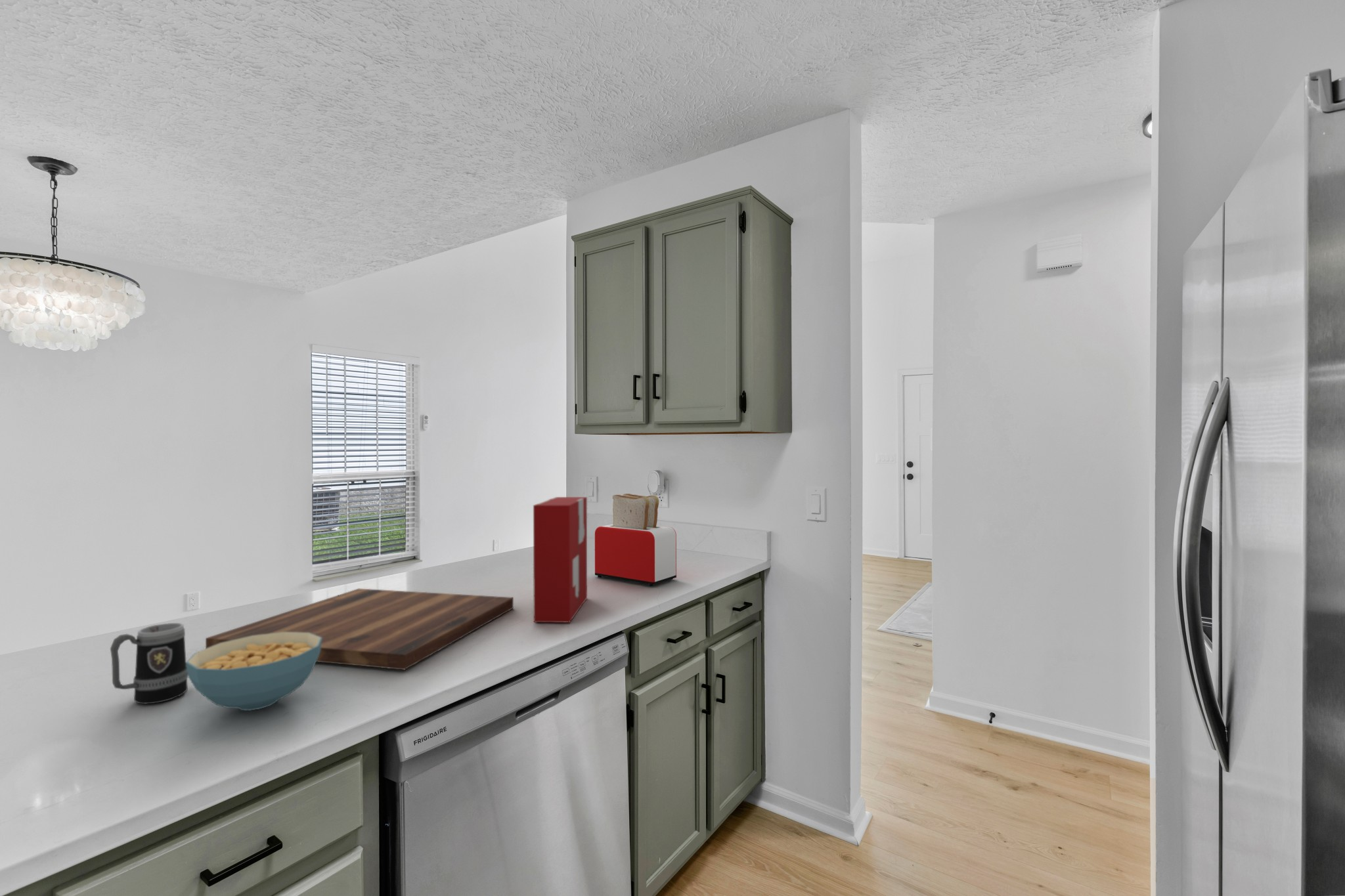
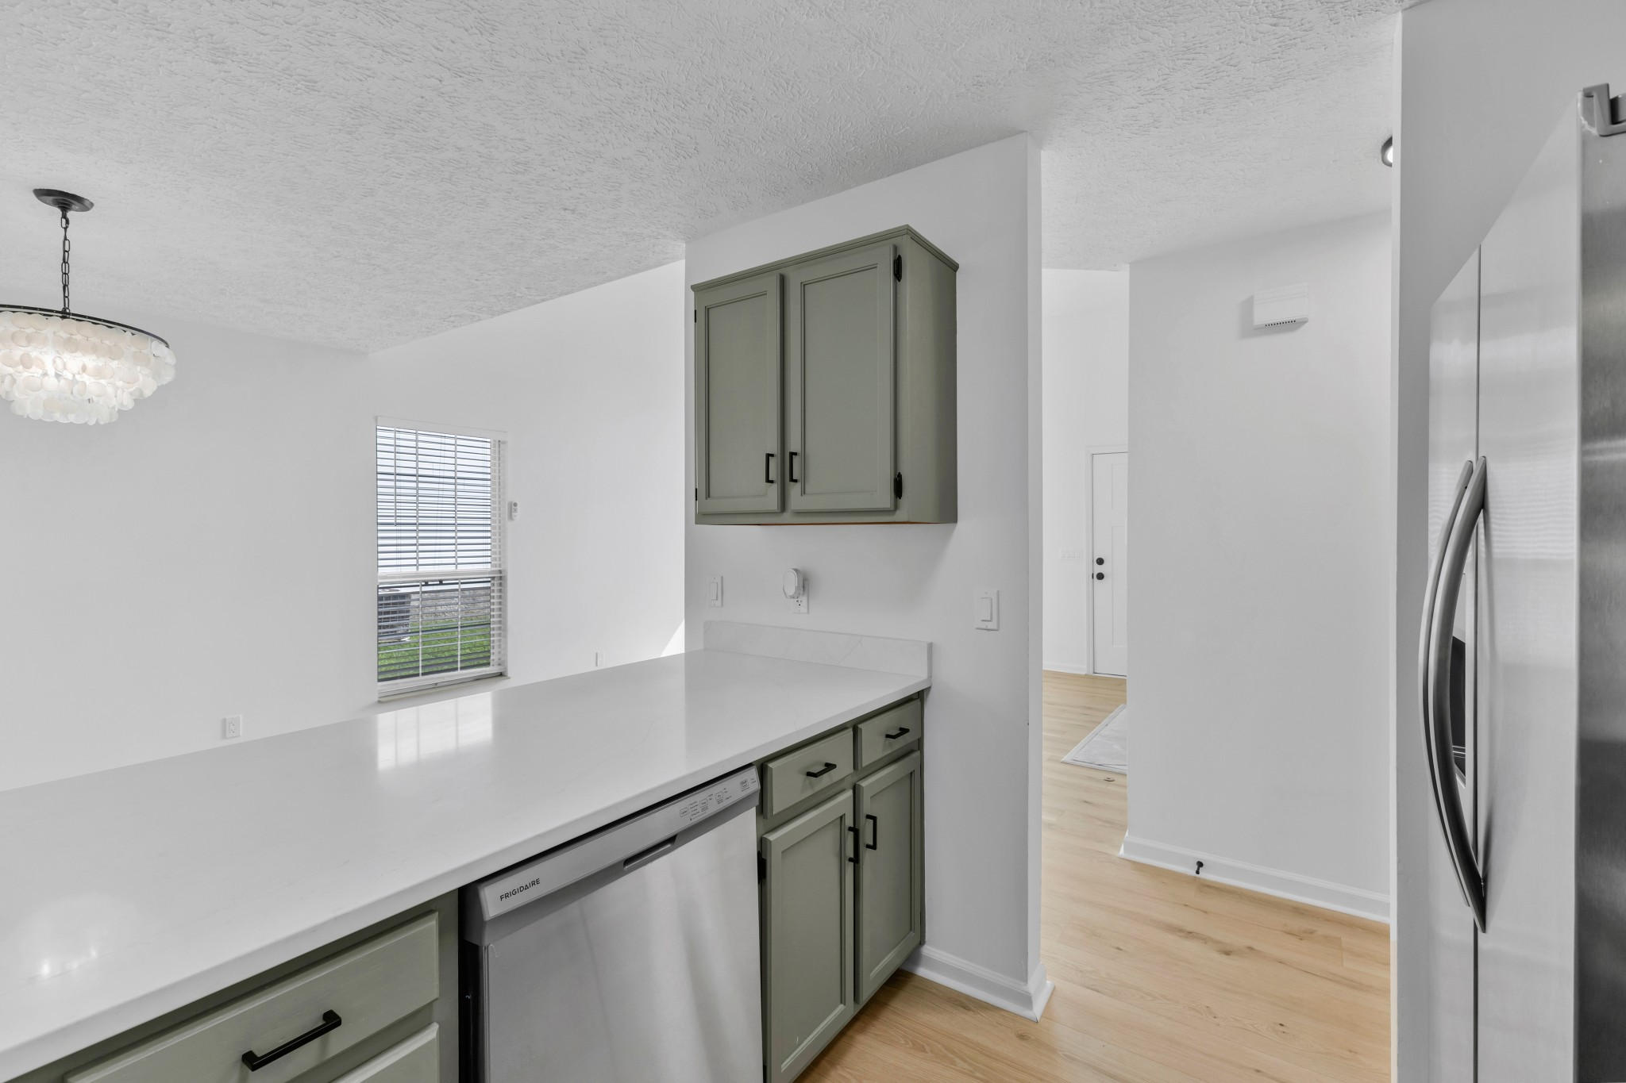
- cutting board [205,588,514,670]
- mug [110,622,188,705]
- toaster [594,493,677,587]
- cereal bowl [186,632,322,712]
- cereal box [533,496,588,623]
